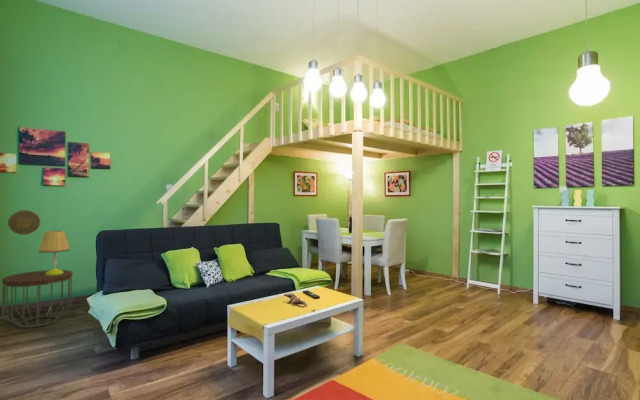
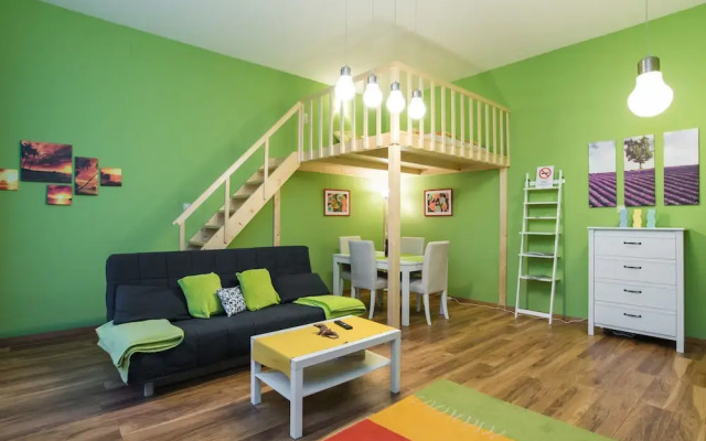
- decorative plate [7,209,41,236]
- table lamp [38,230,71,275]
- side table [1,269,73,329]
